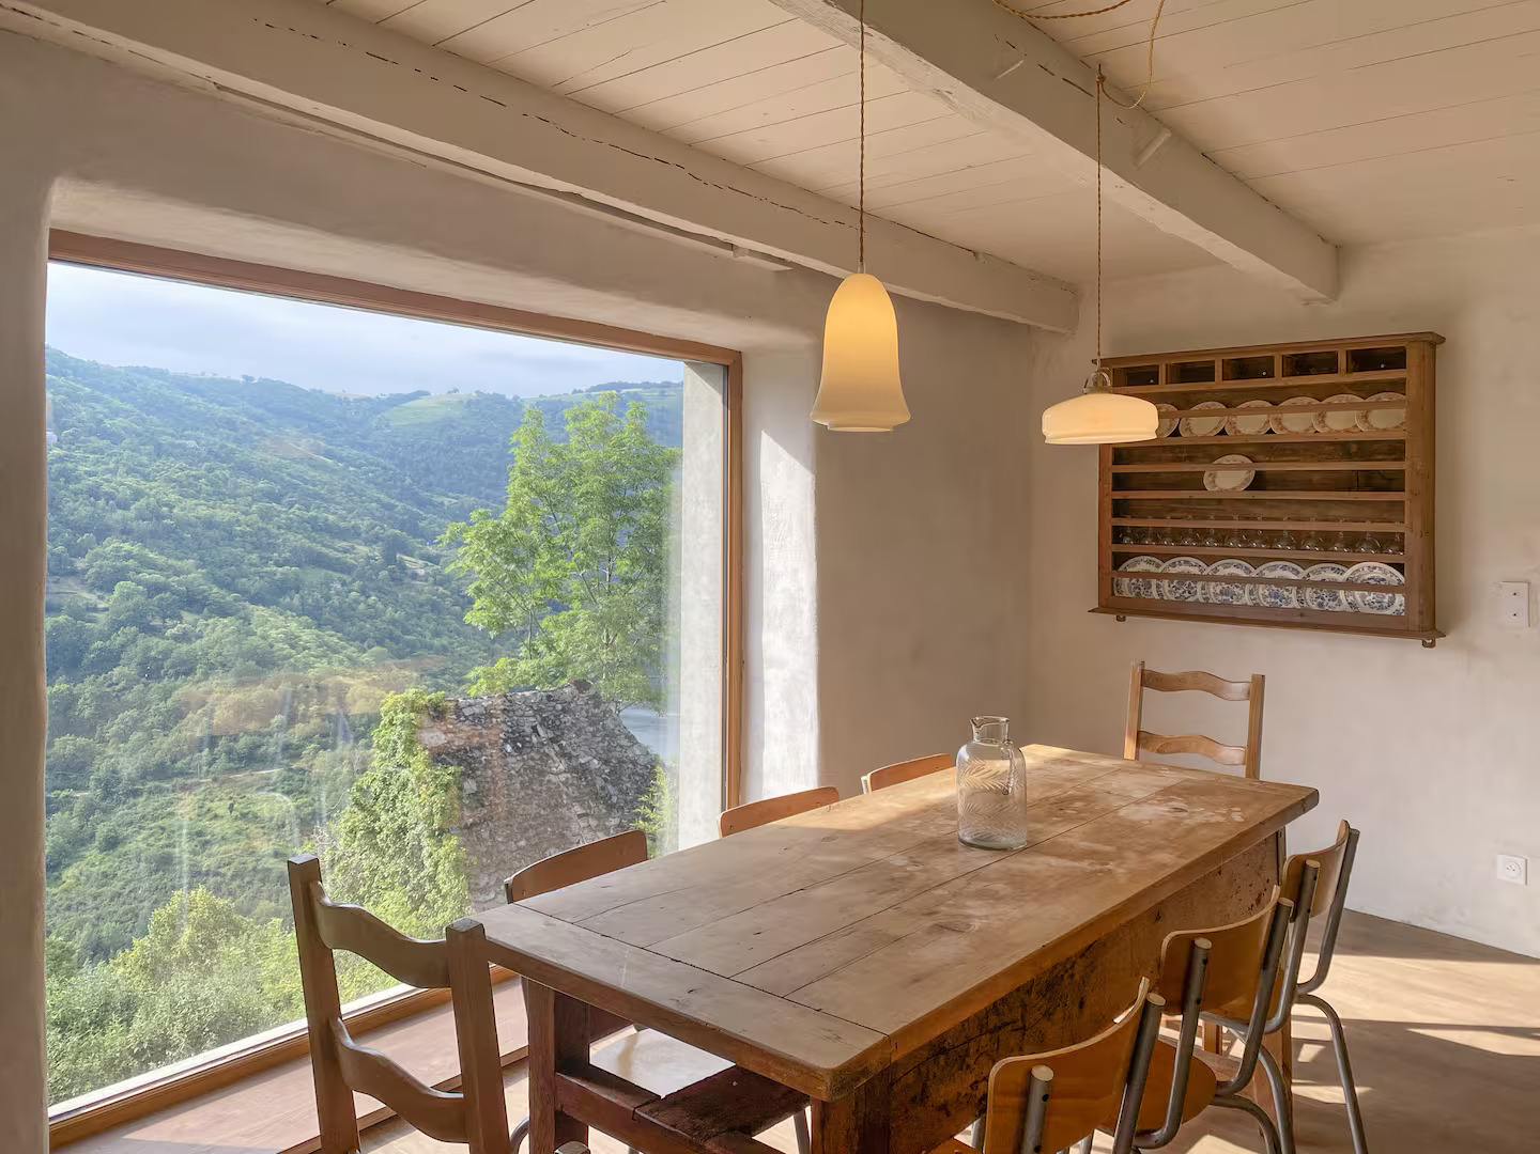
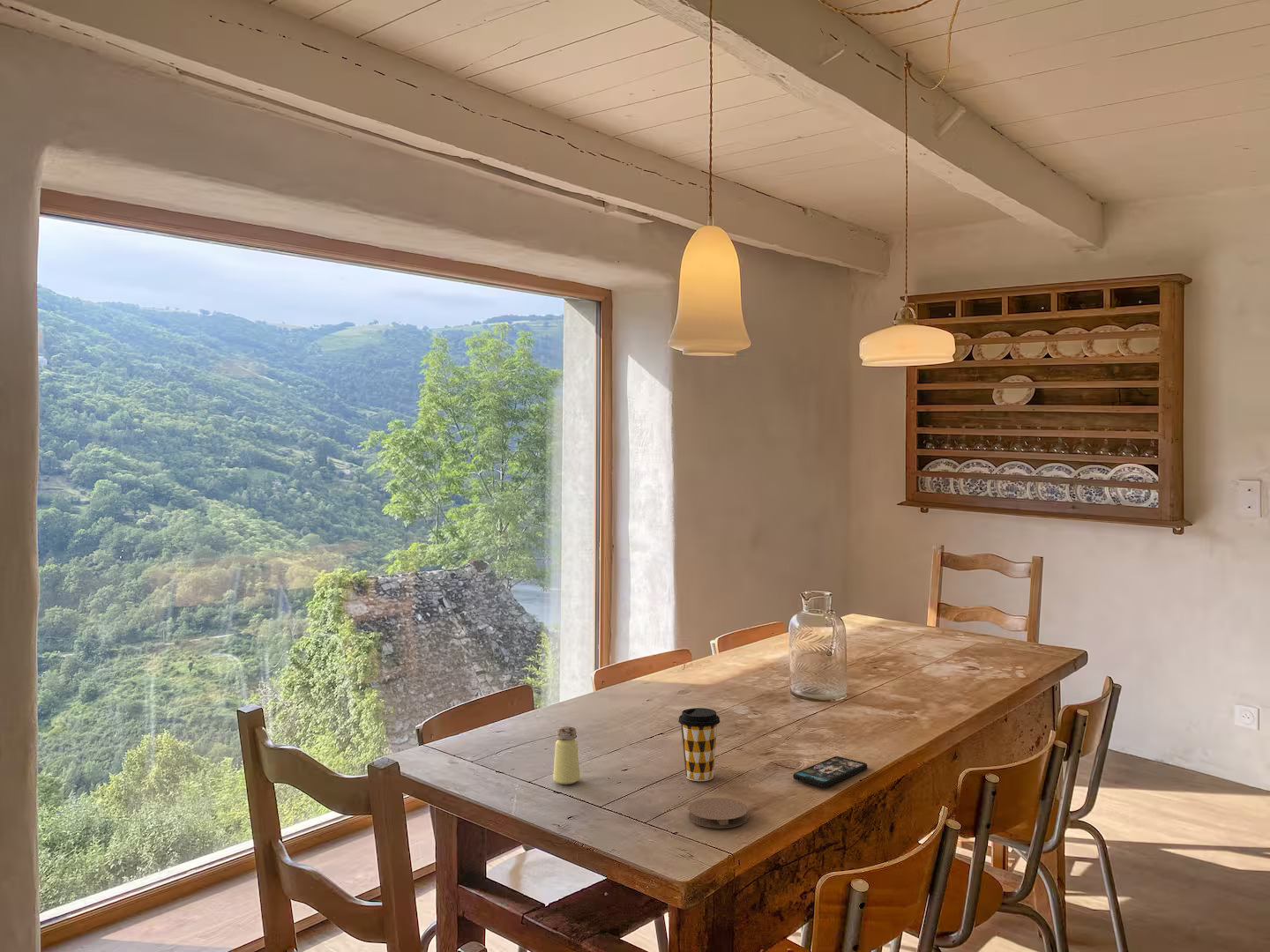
+ coffee cup [677,707,721,782]
+ coaster [687,797,749,829]
+ smartphone [792,755,868,788]
+ saltshaker [552,725,581,785]
